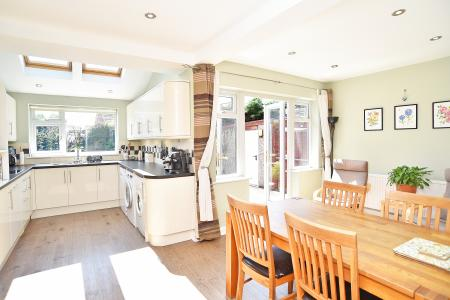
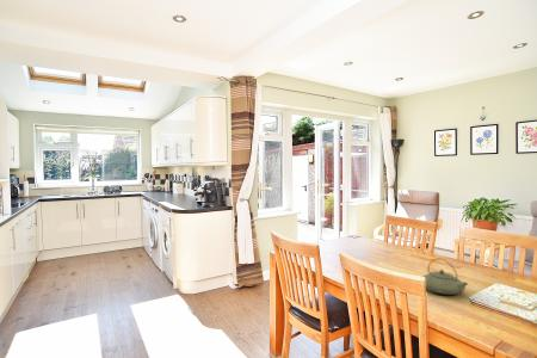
+ teapot [421,258,469,296]
